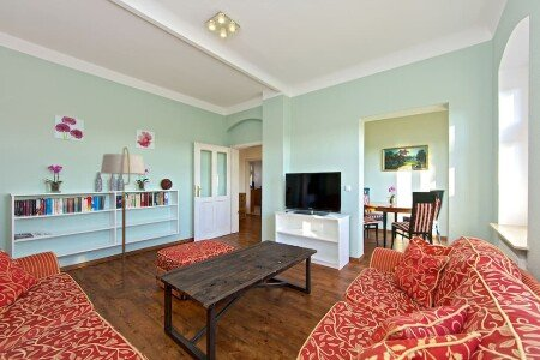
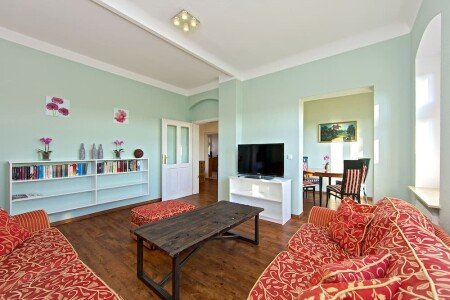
- floor lamp [100,146,146,300]
